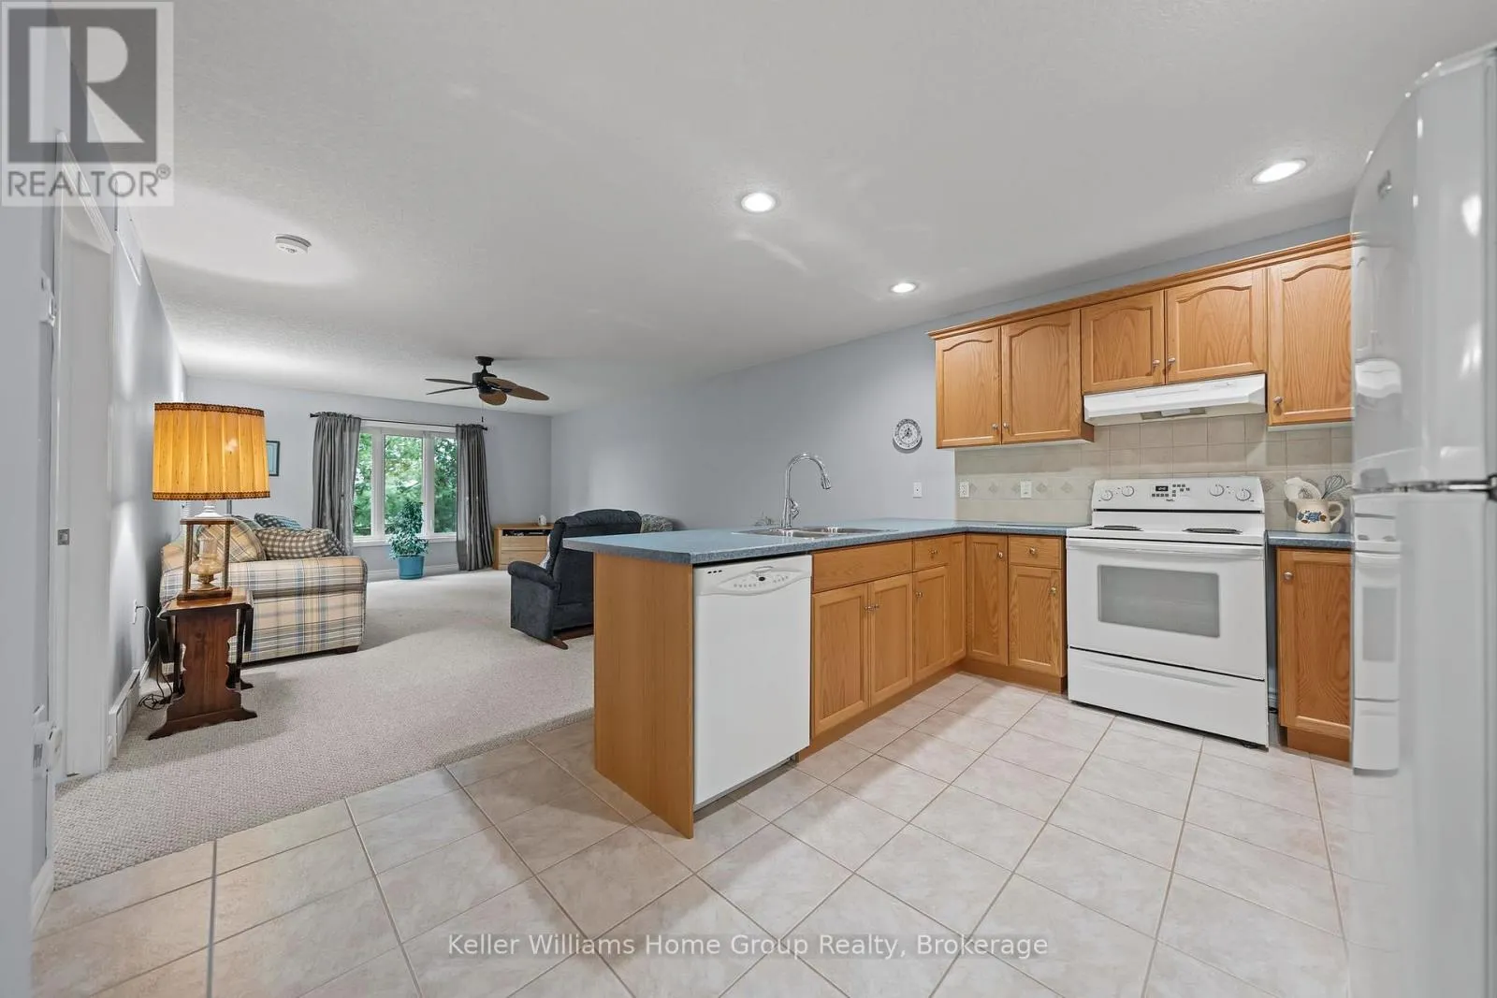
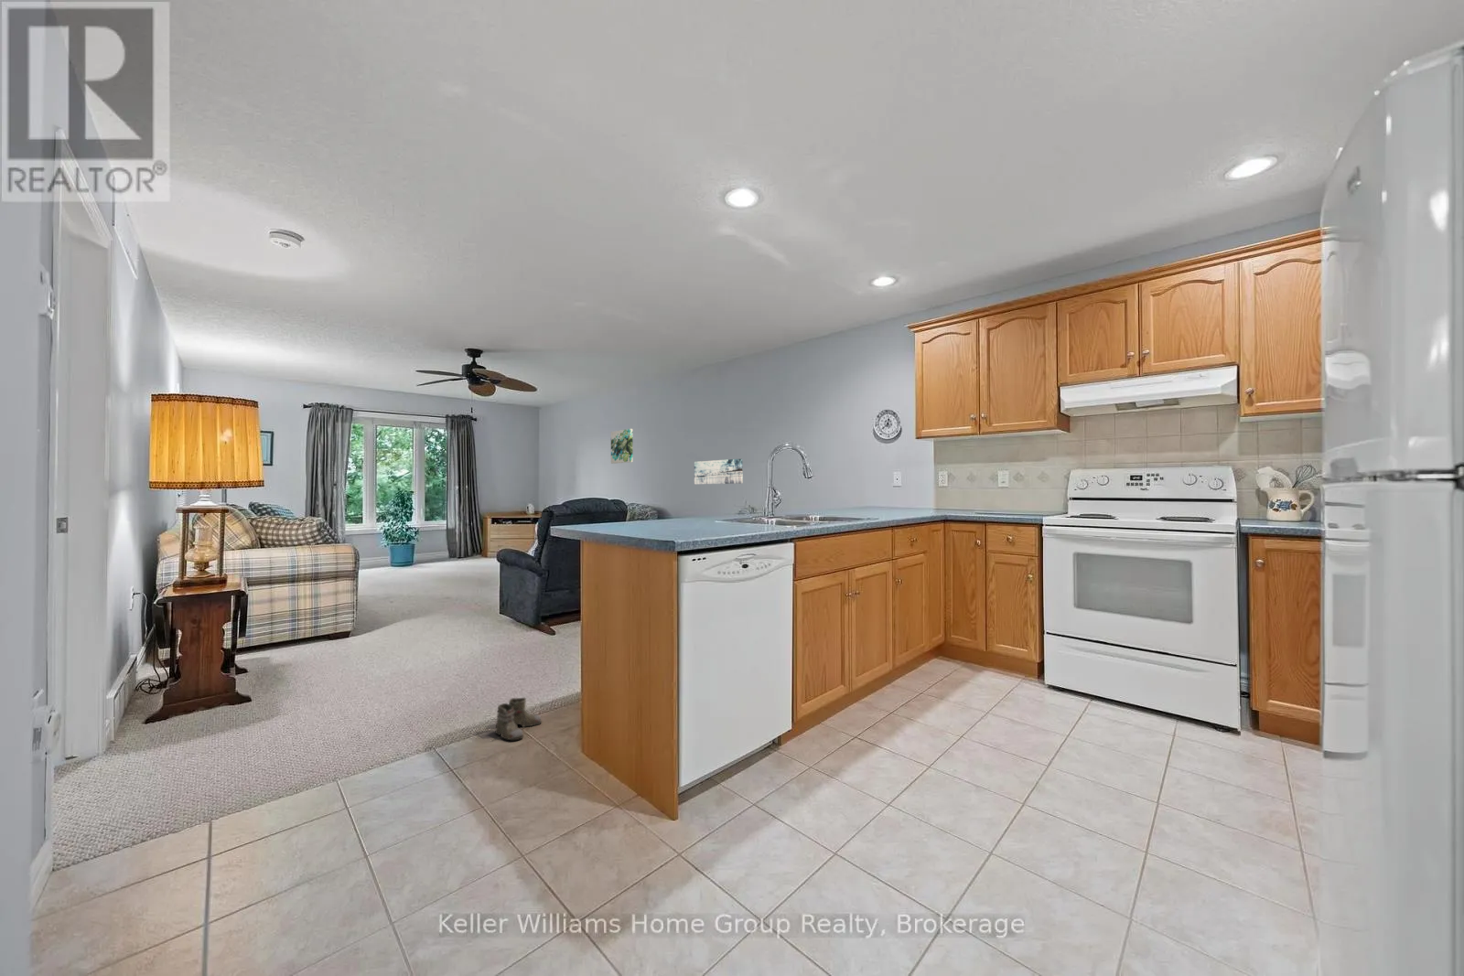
+ wall art [694,459,744,485]
+ wall art [610,428,634,465]
+ boots [492,697,542,741]
